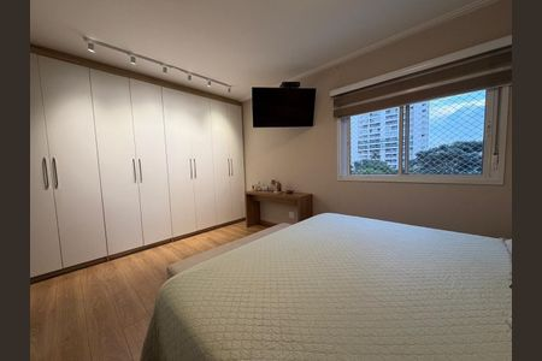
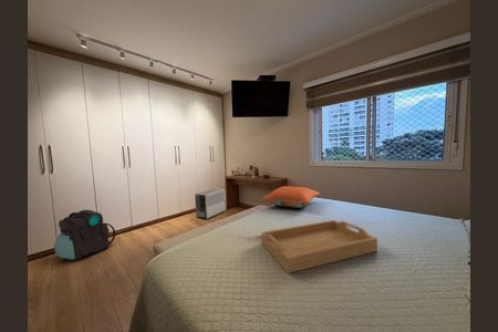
+ backpack [53,209,116,261]
+ air purifier [194,187,227,220]
+ serving tray [260,219,378,274]
+ pillow [260,185,321,209]
